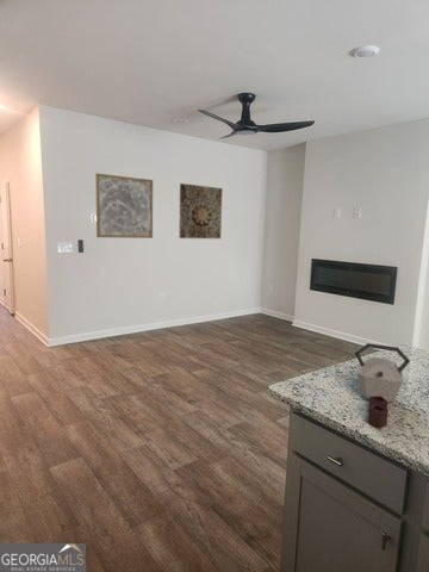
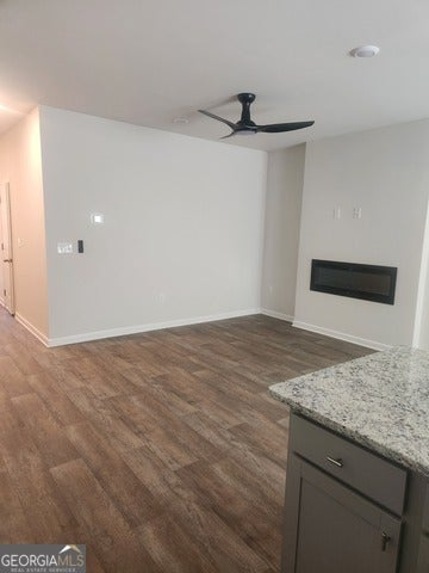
- kettle [354,342,411,429]
- wall art [94,172,154,240]
- wall art [178,182,224,240]
